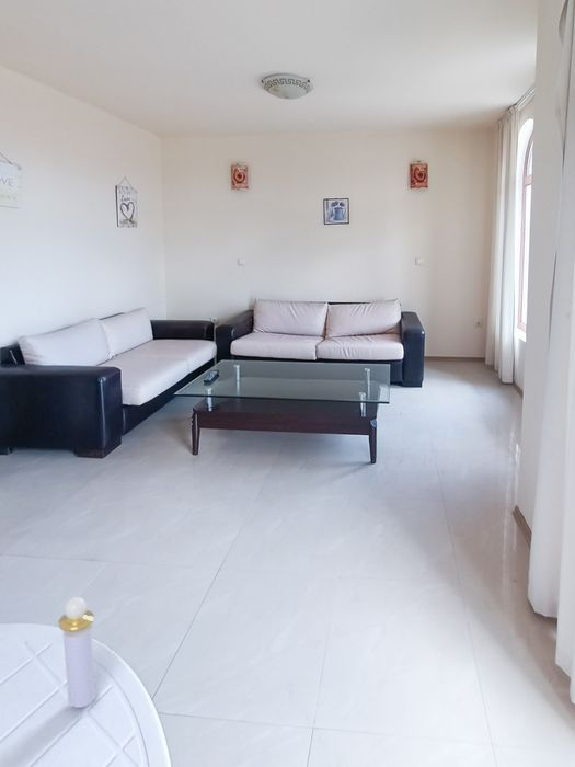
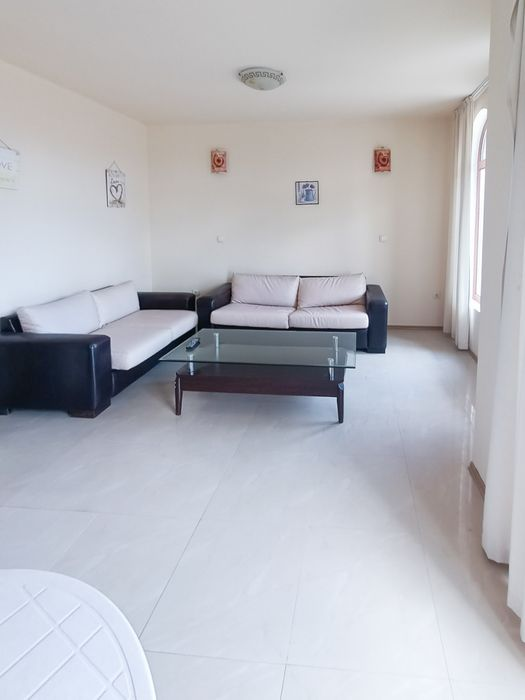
- perfume bottle [57,596,96,709]
